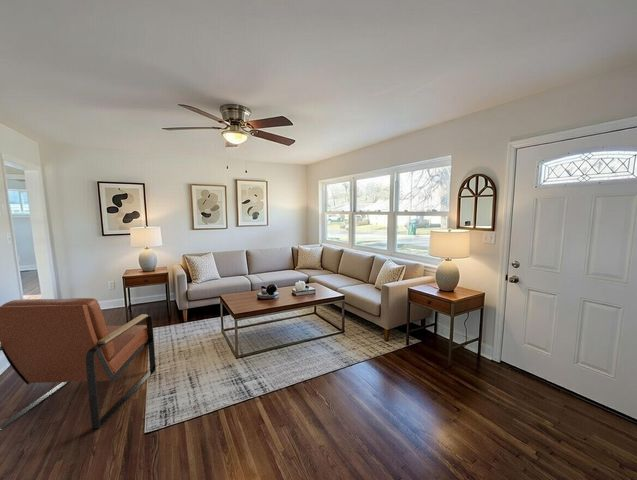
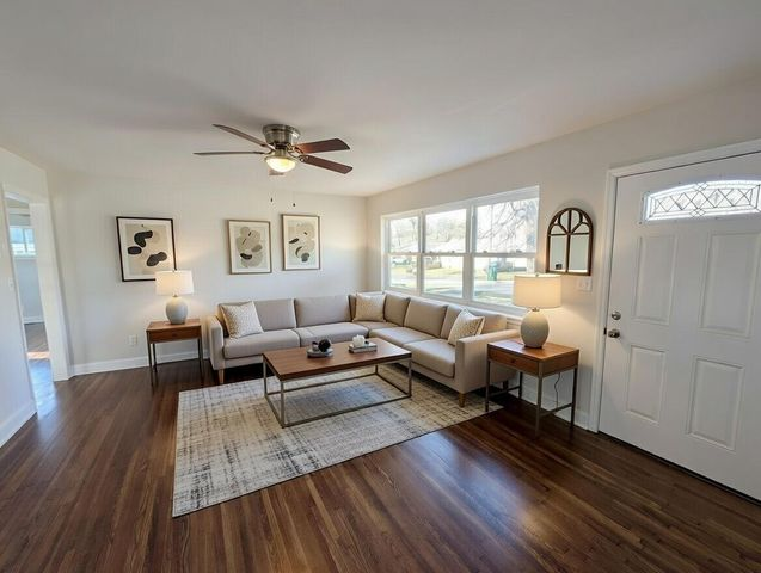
- armchair [0,297,157,432]
